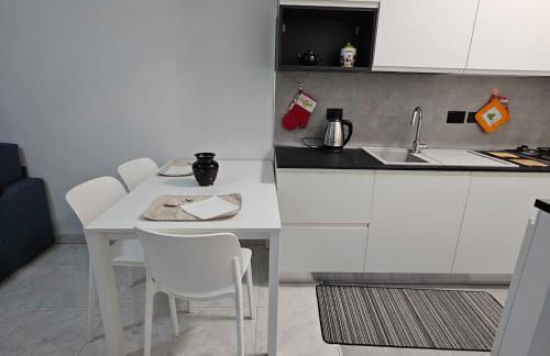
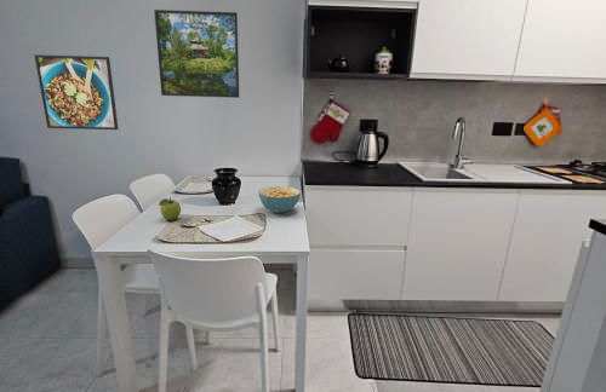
+ fruit [158,196,182,221]
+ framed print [153,8,240,99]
+ cereal bowl [257,185,302,214]
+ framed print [33,53,120,131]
